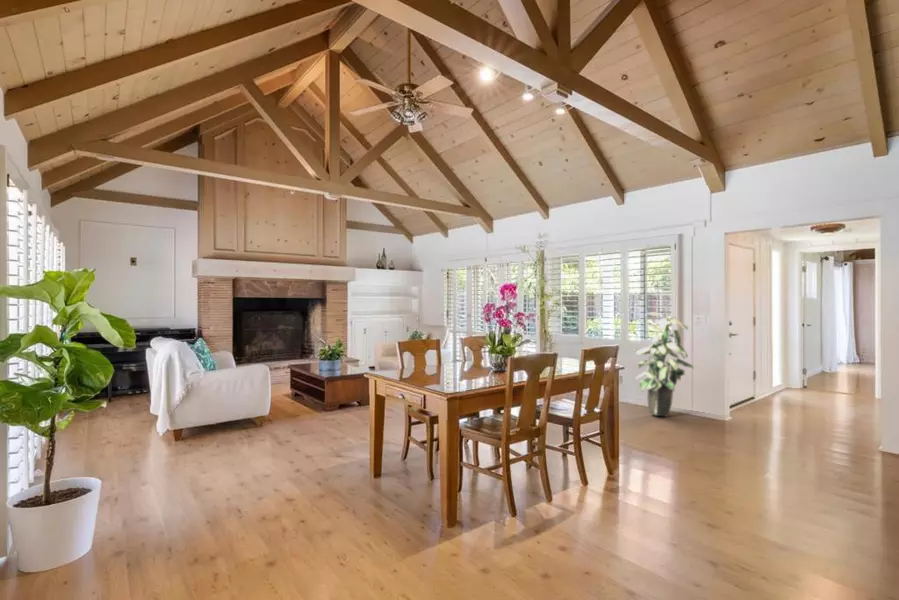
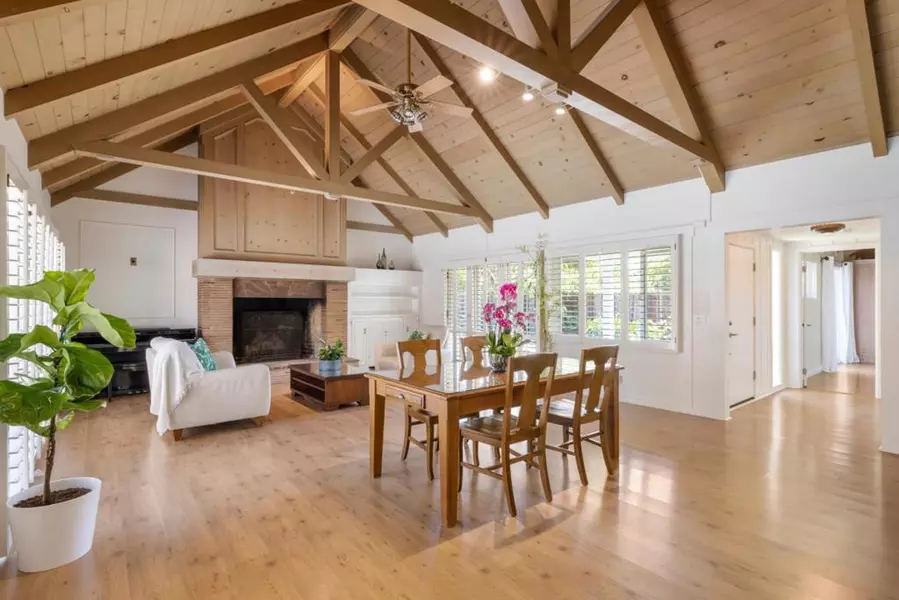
- indoor plant [633,312,695,418]
